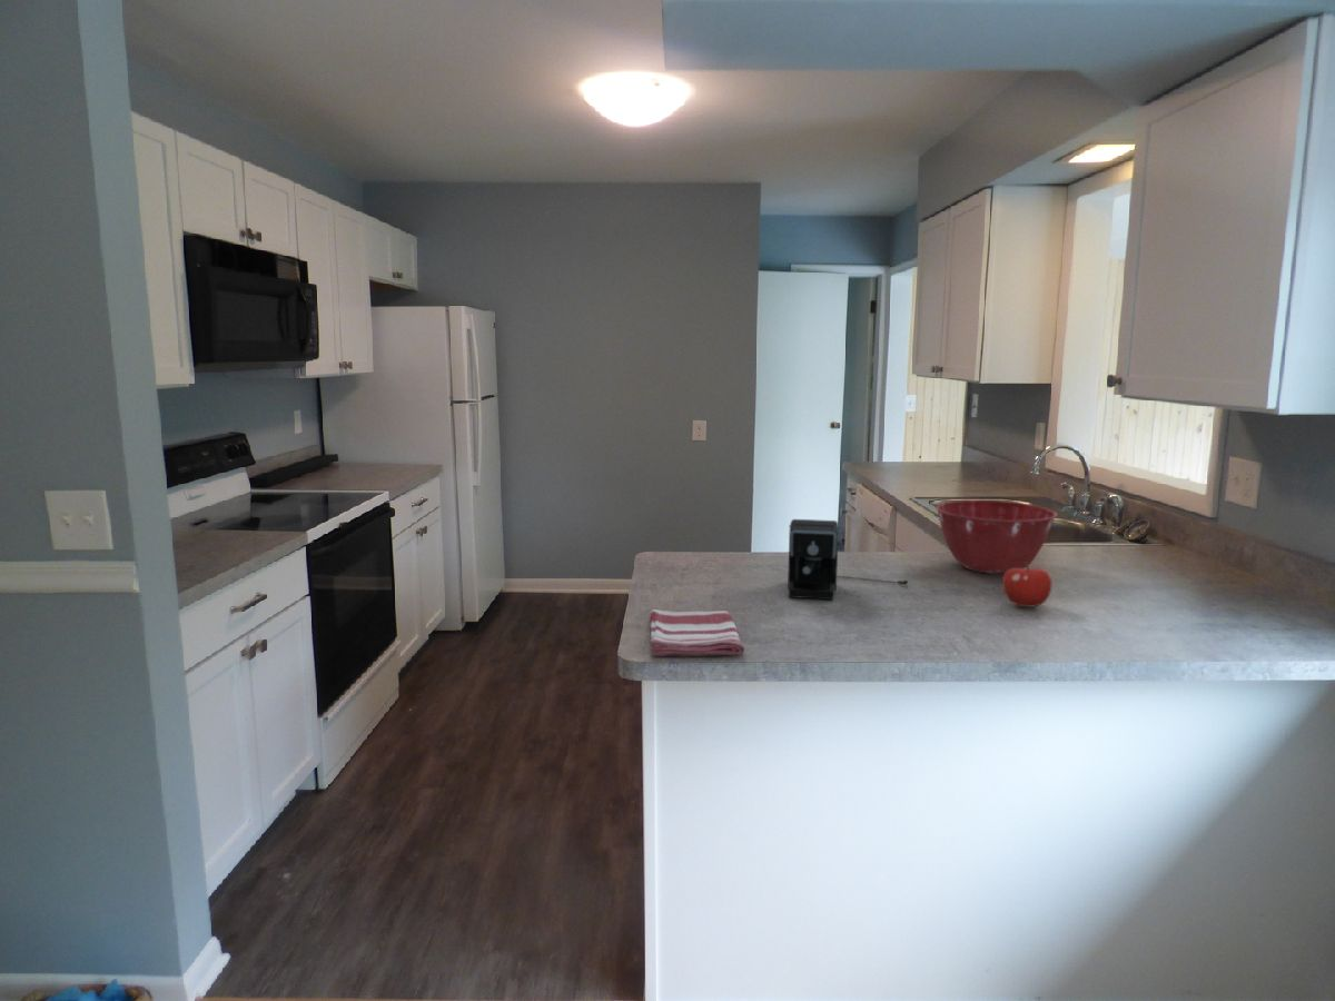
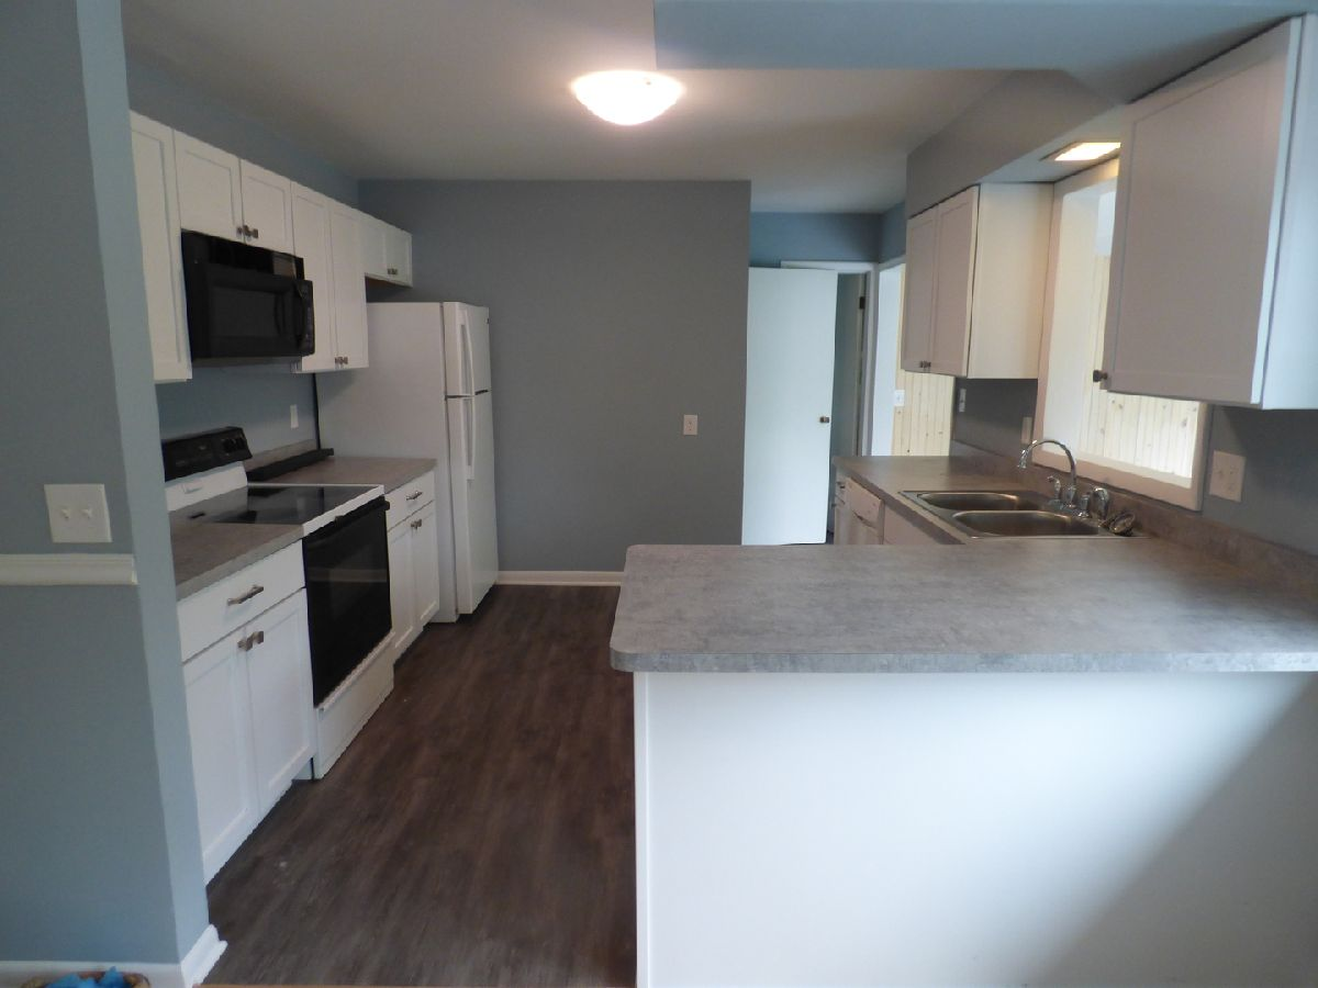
- fruit [1001,562,1054,608]
- mixing bowl [934,499,1058,575]
- dish towel [649,608,745,657]
- coffee maker [787,518,909,601]
